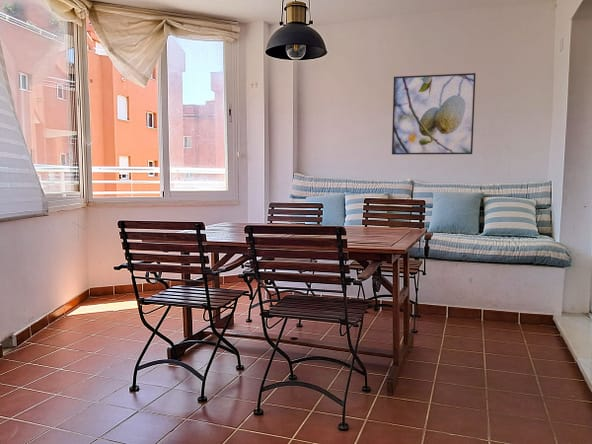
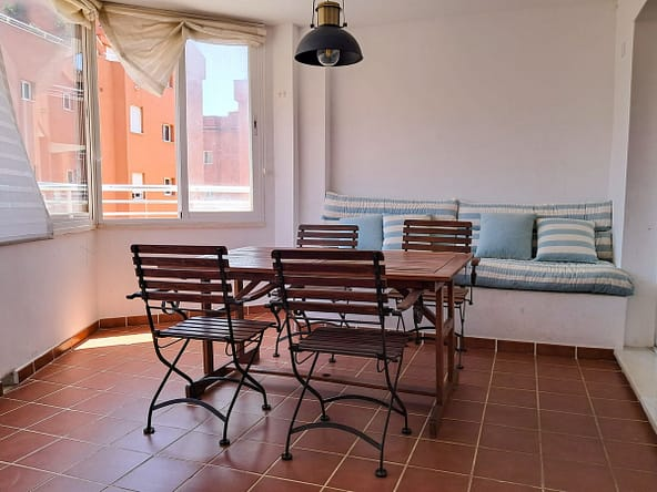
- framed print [391,72,477,156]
